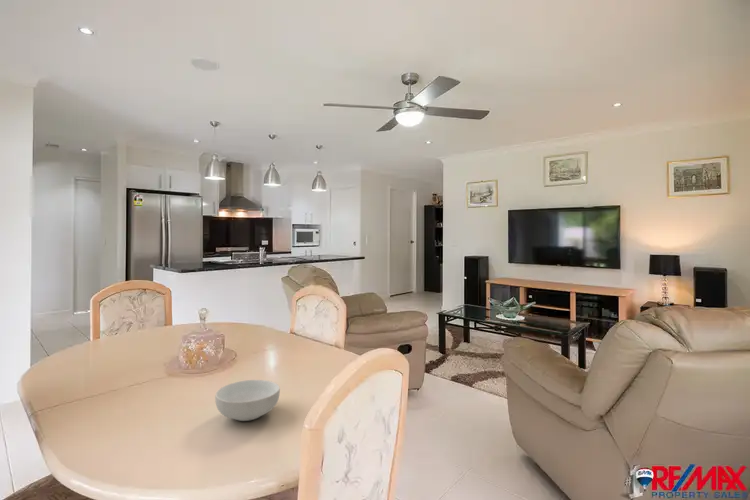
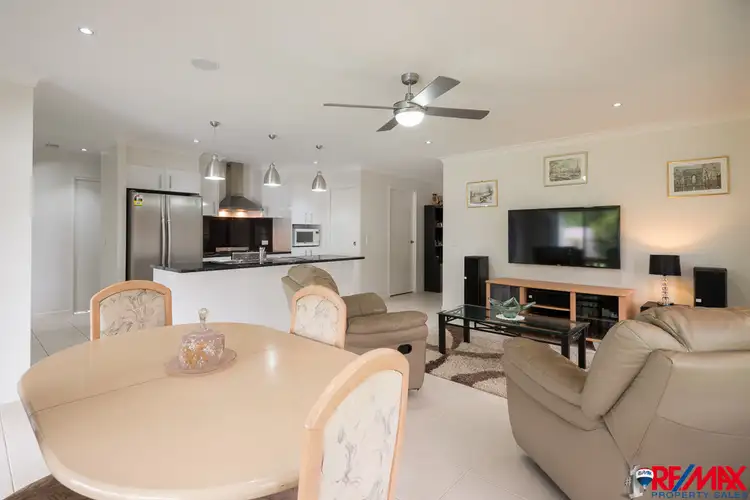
- cereal bowl [214,379,281,422]
